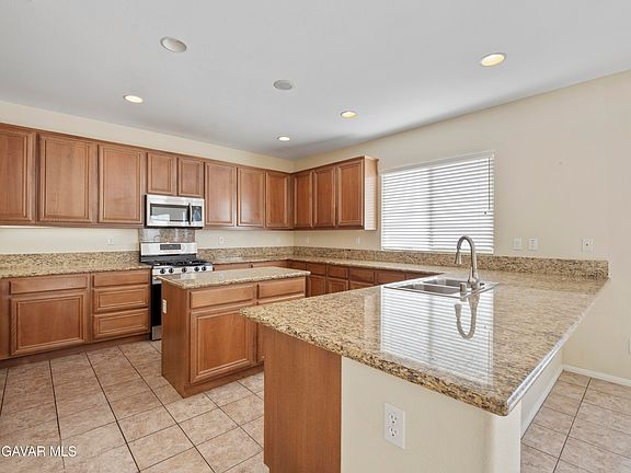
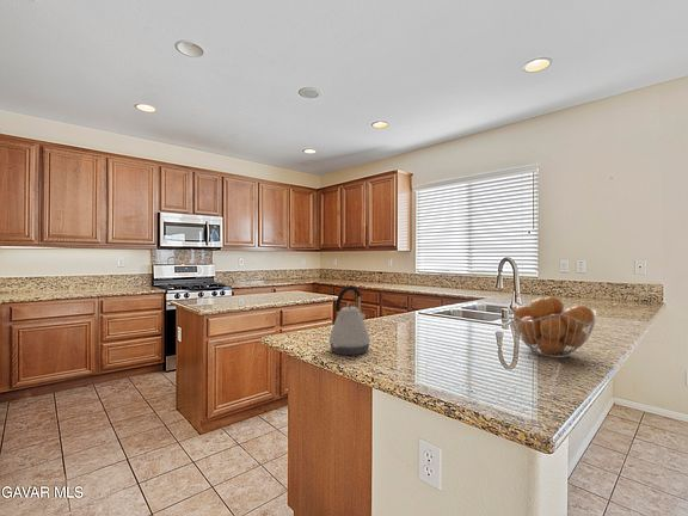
+ kettle [328,285,371,356]
+ fruit basket [506,295,598,360]
